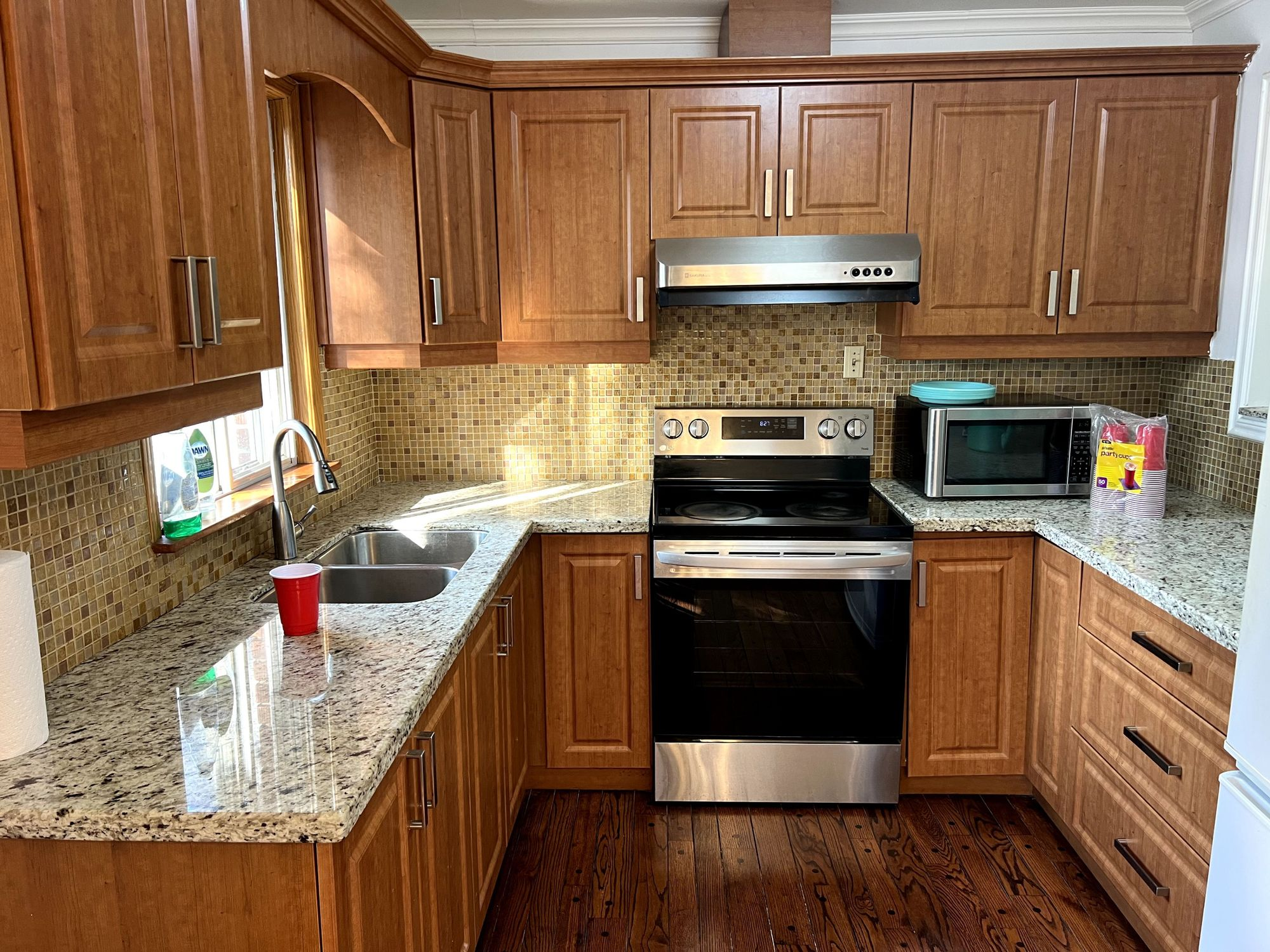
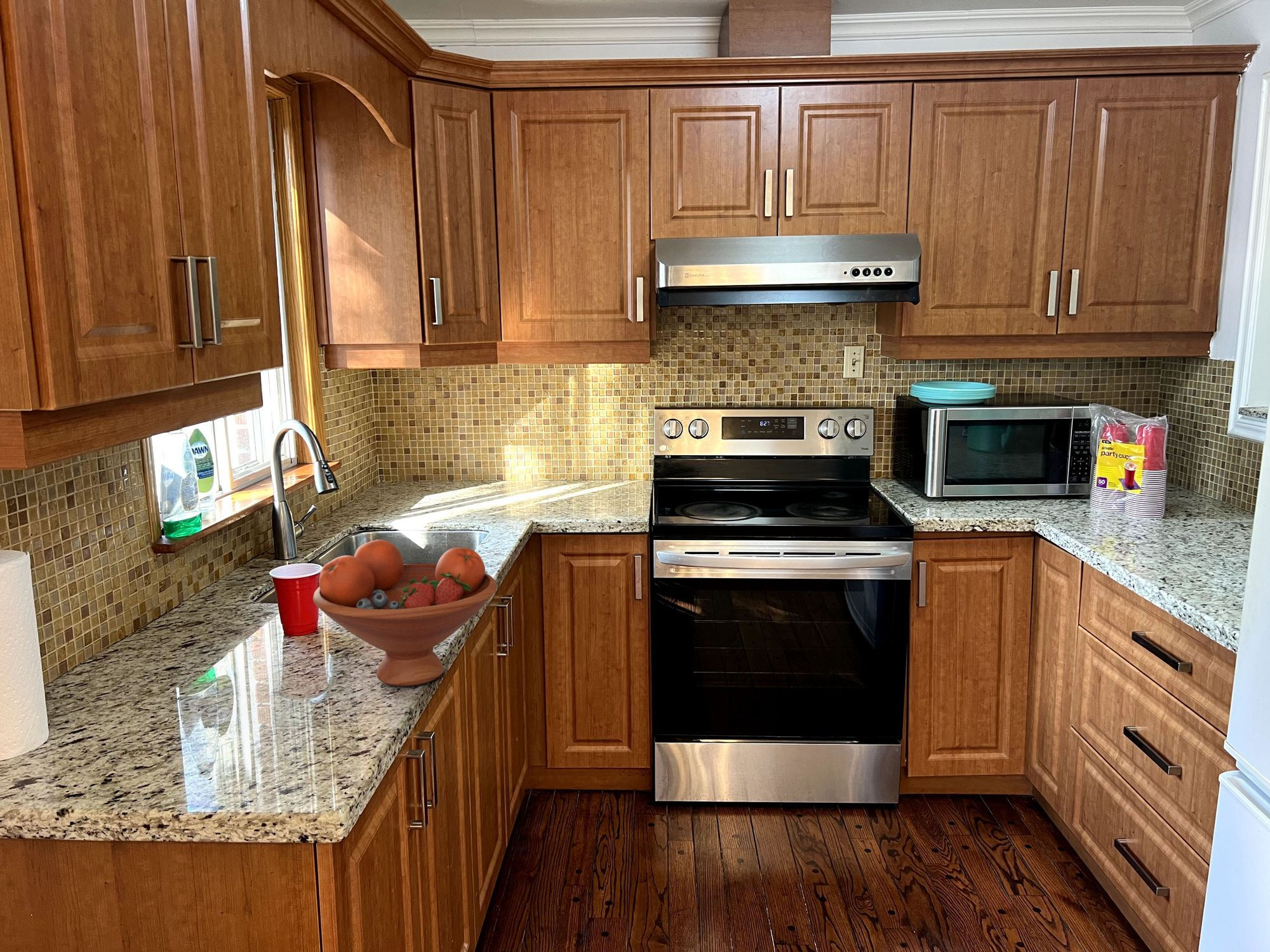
+ fruit bowl [312,539,497,687]
